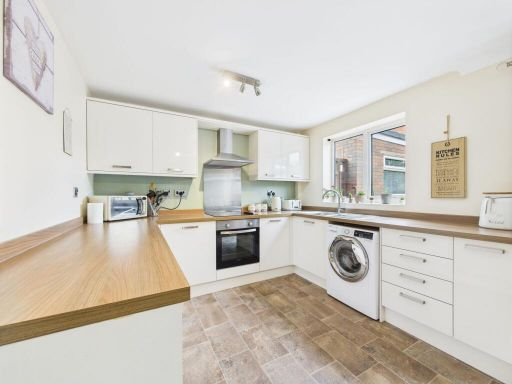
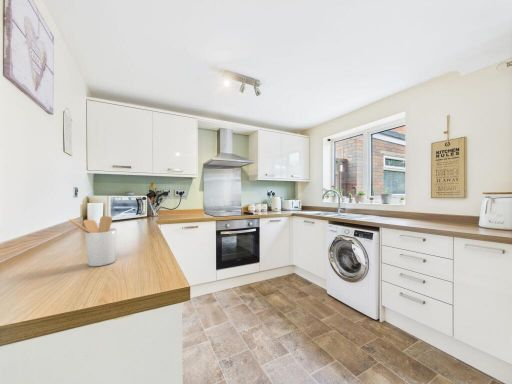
+ utensil holder [68,215,118,267]
